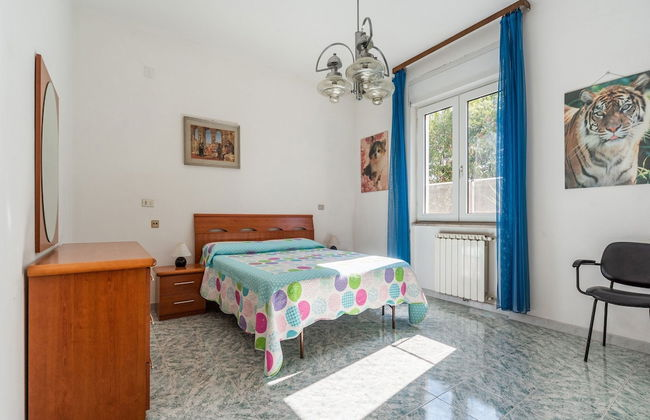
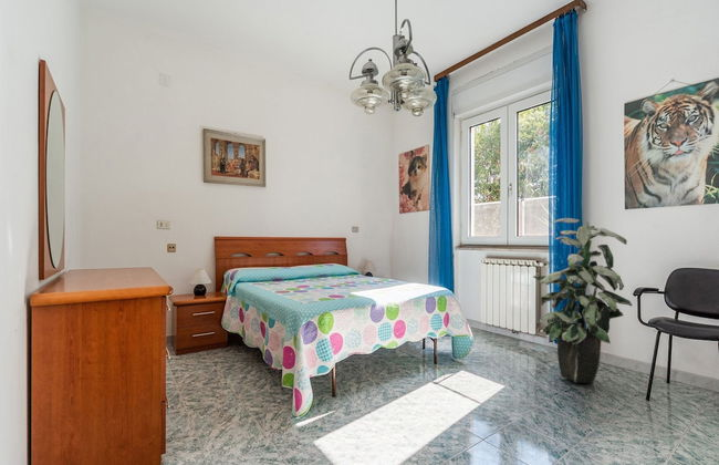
+ indoor plant [532,217,633,384]
